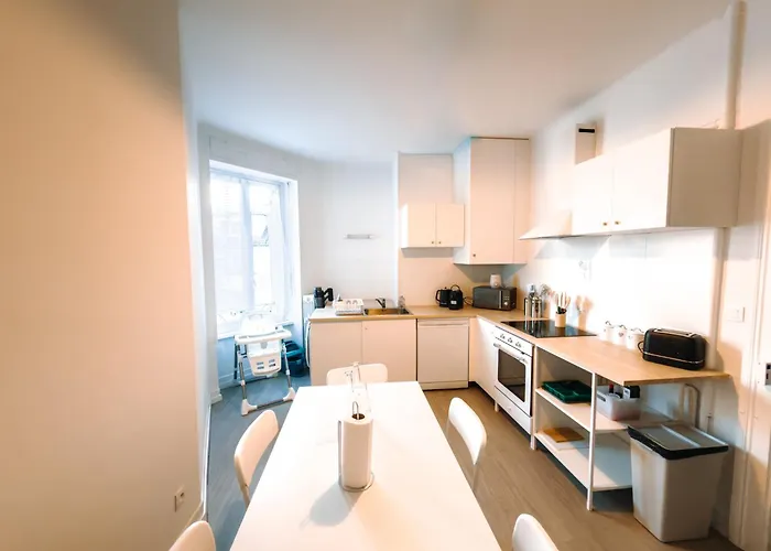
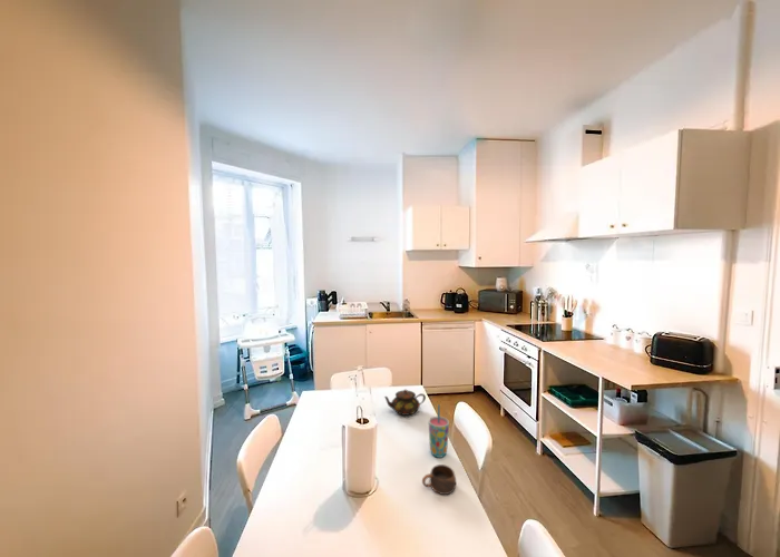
+ cup [421,463,457,496]
+ teapot [383,389,427,417]
+ cup [428,404,450,459]
